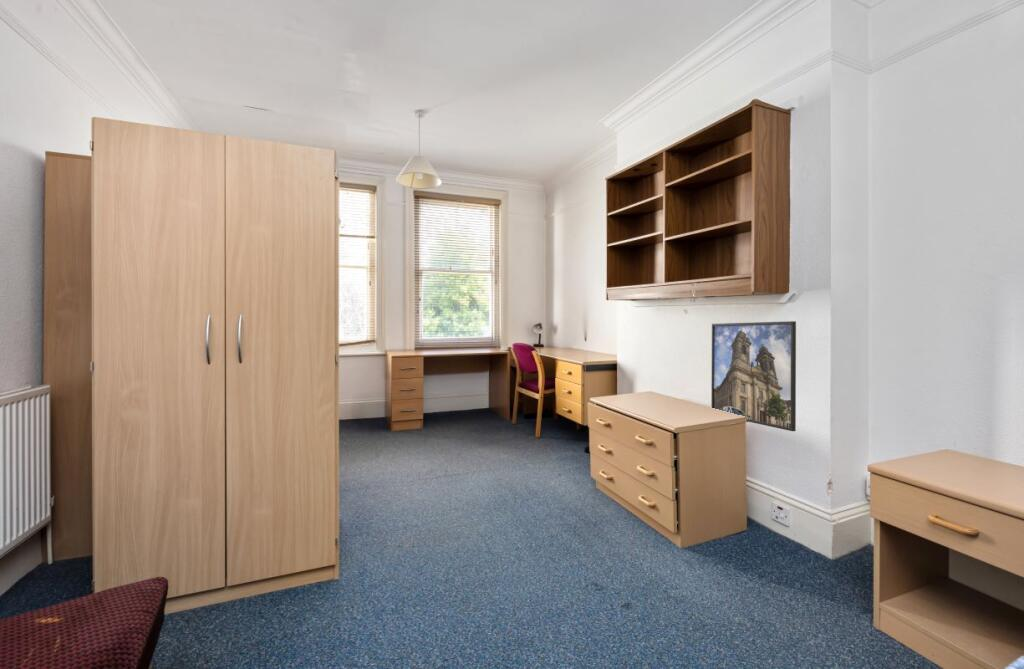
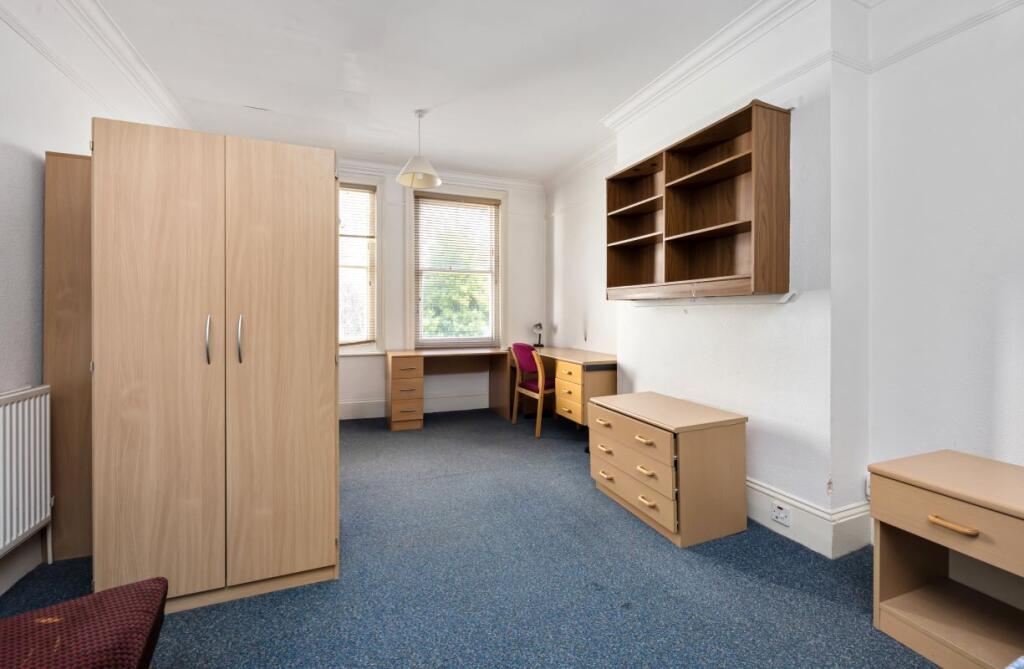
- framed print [710,320,797,432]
